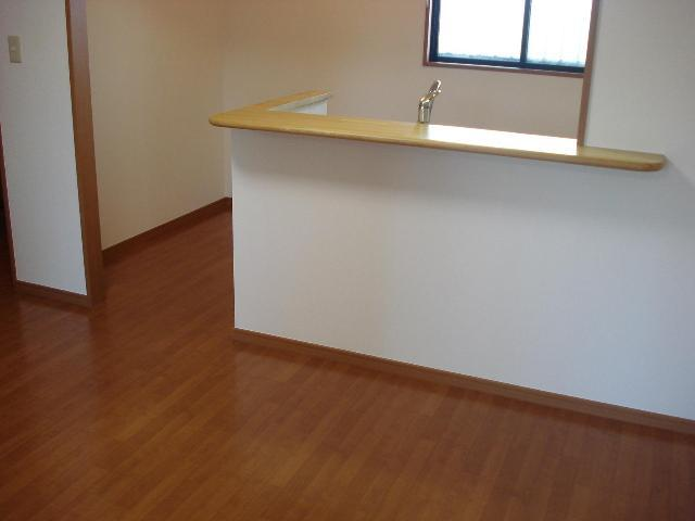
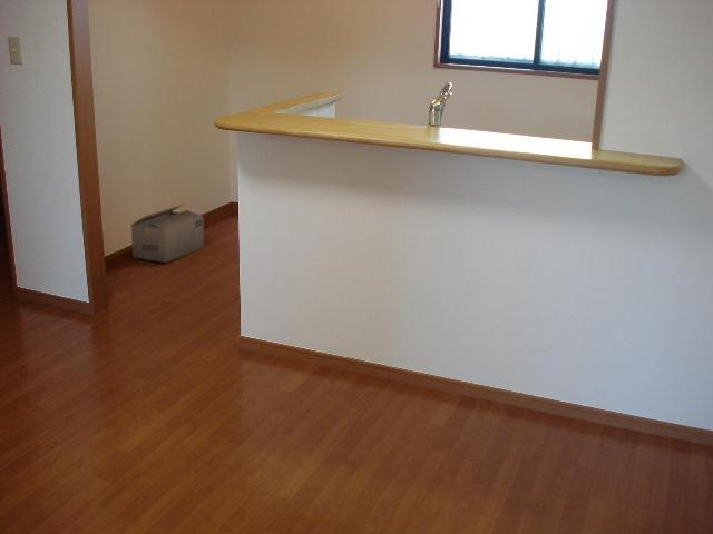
+ cardboard box [130,204,206,264]
